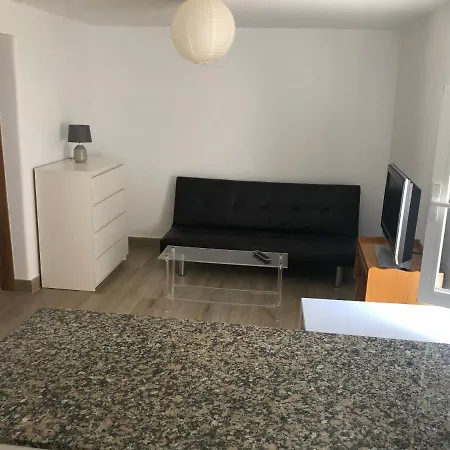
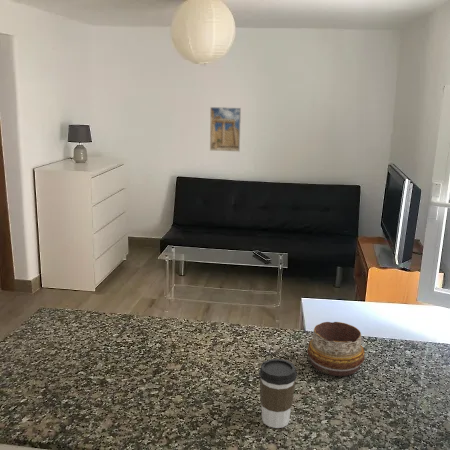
+ coffee cup [258,358,298,429]
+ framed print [209,106,242,153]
+ decorative bowl [306,321,366,377]
